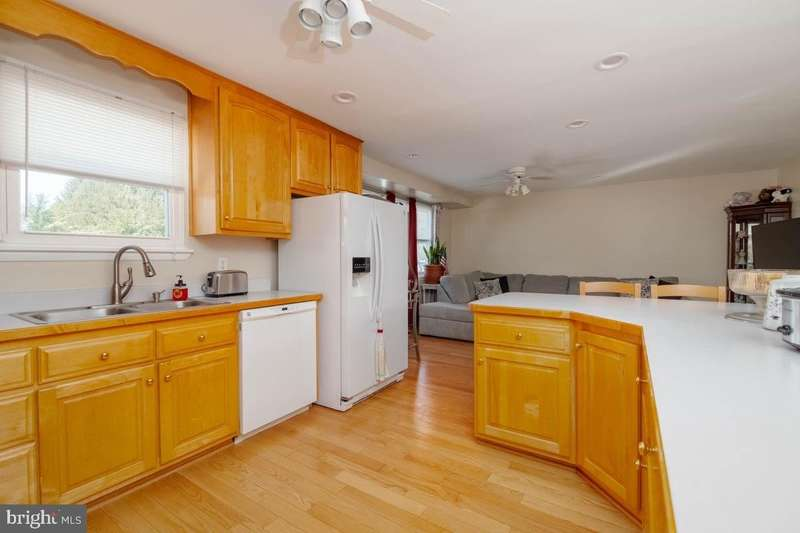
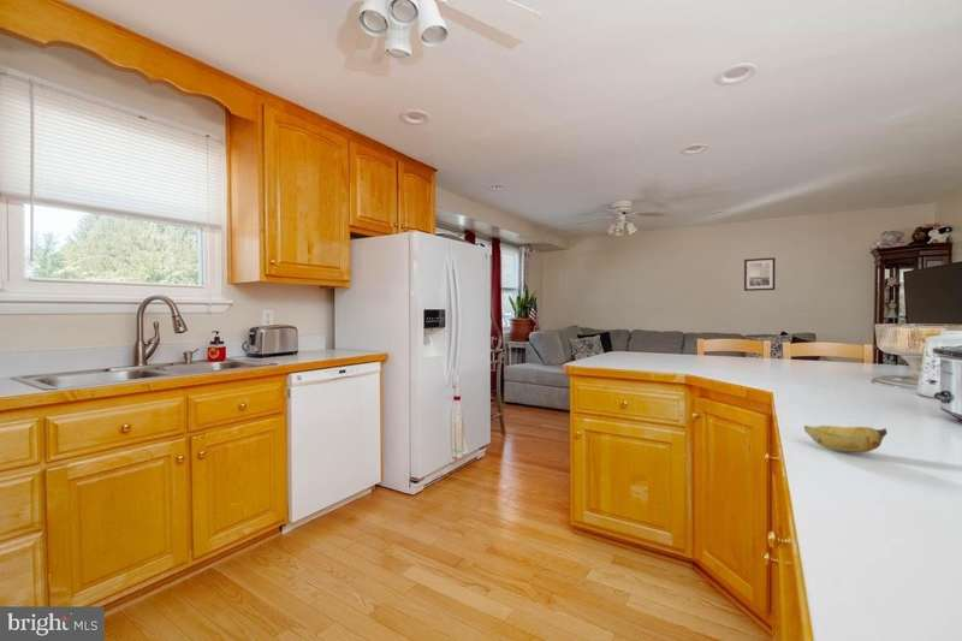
+ banana [803,425,889,453]
+ wall art [743,256,777,292]
